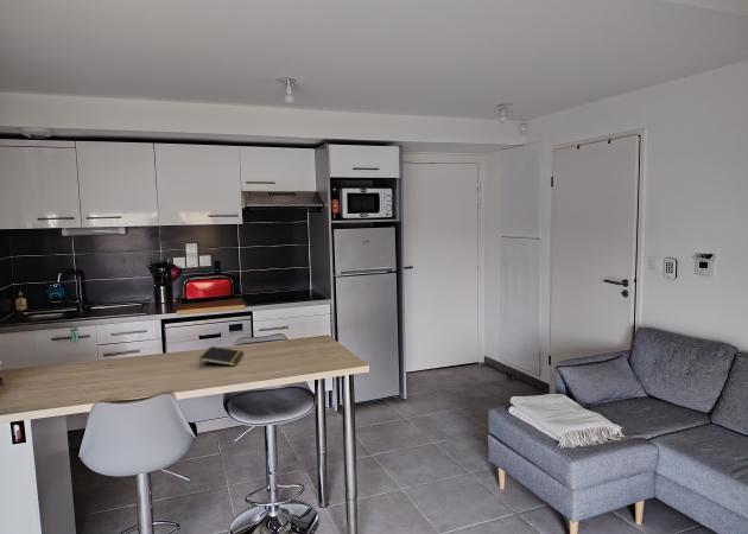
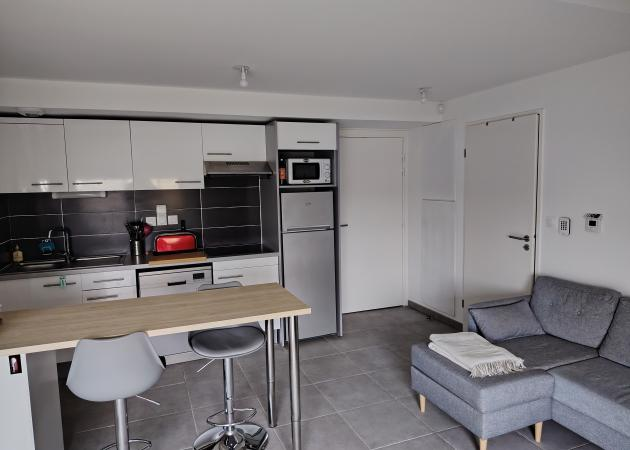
- notepad [198,345,245,369]
